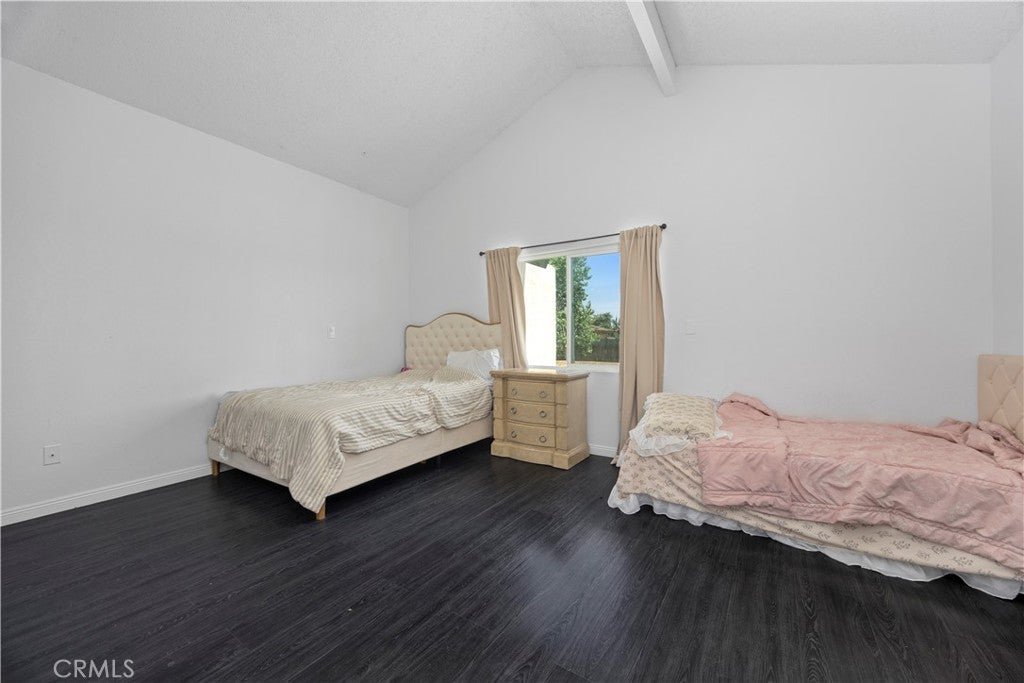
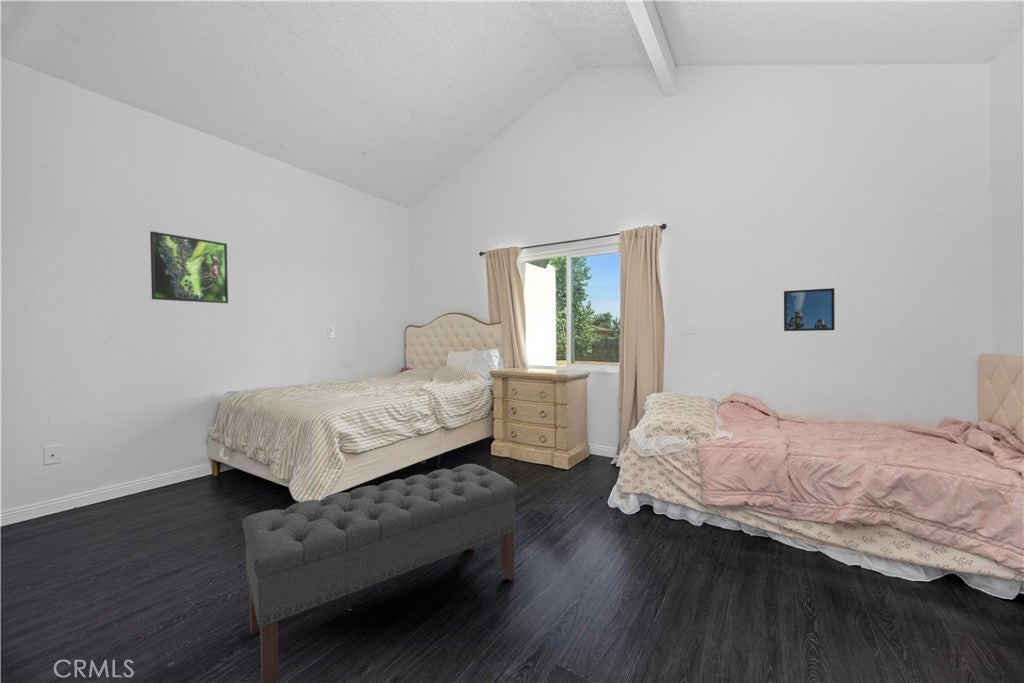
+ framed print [783,287,836,332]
+ bench [241,463,519,683]
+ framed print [149,230,229,304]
